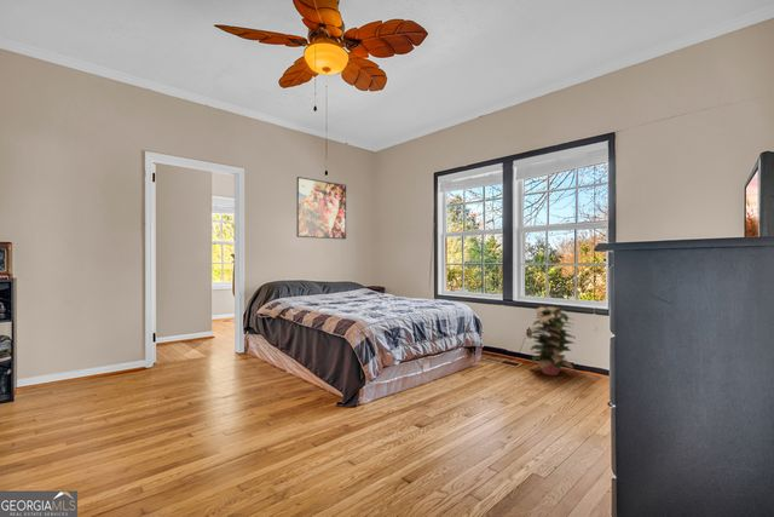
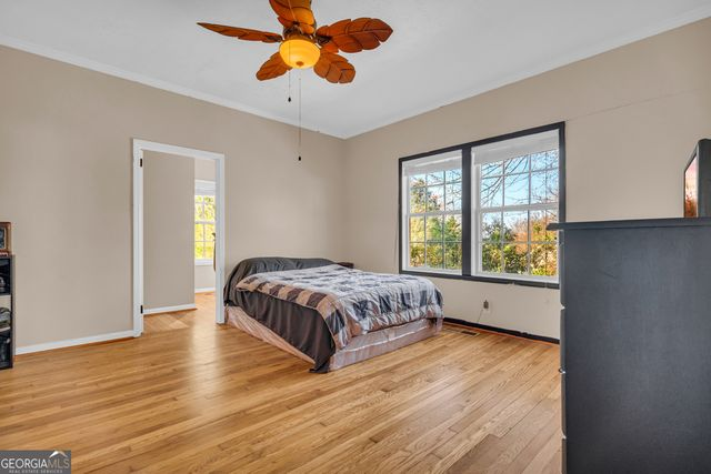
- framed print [295,176,347,241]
- decorative plant [526,305,577,377]
